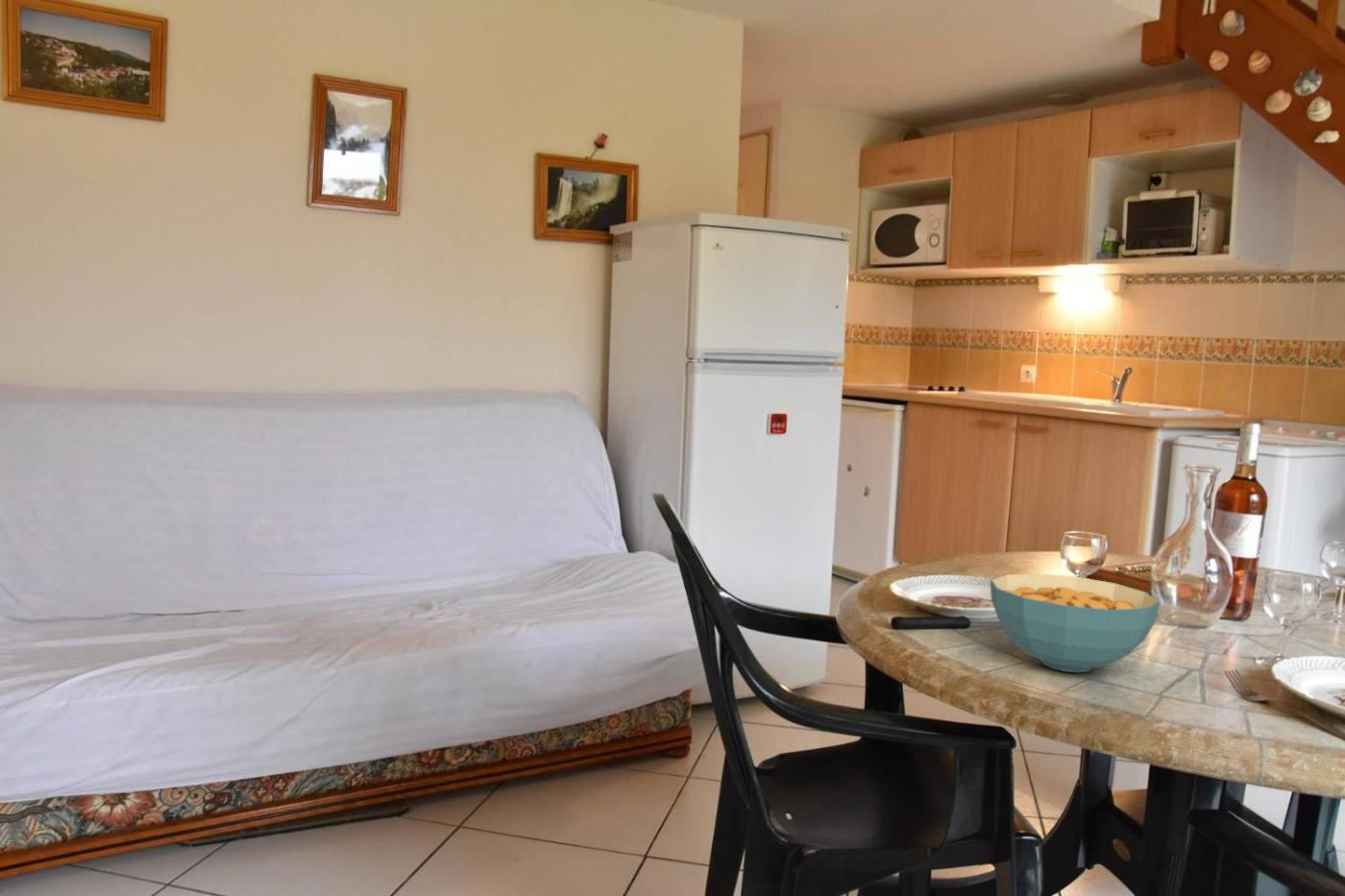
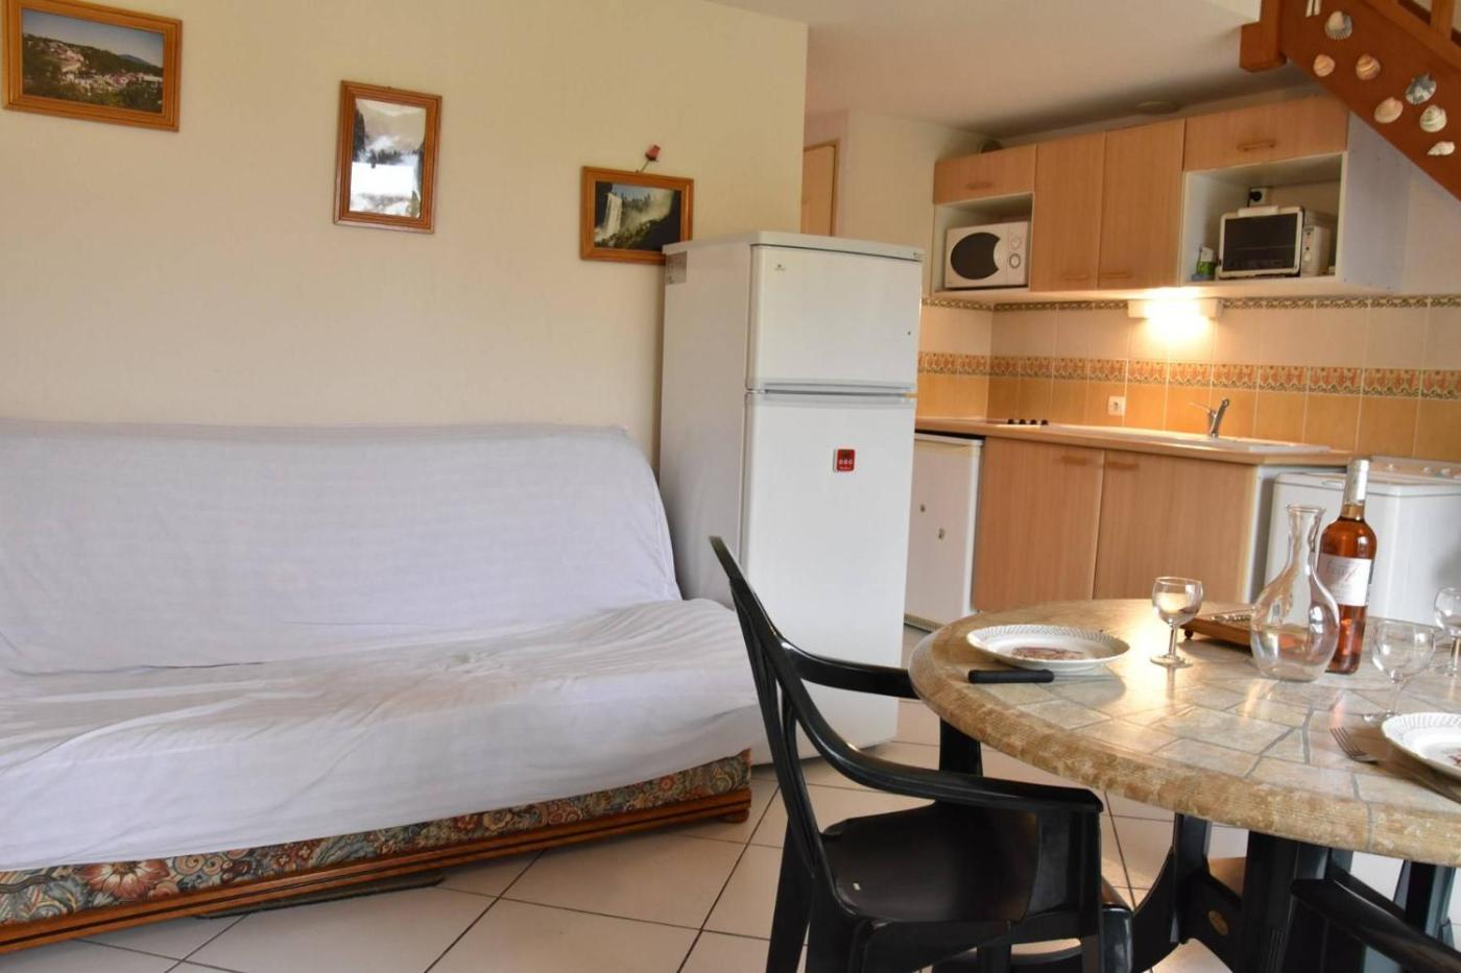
- cereal bowl [990,572,1161,673]
